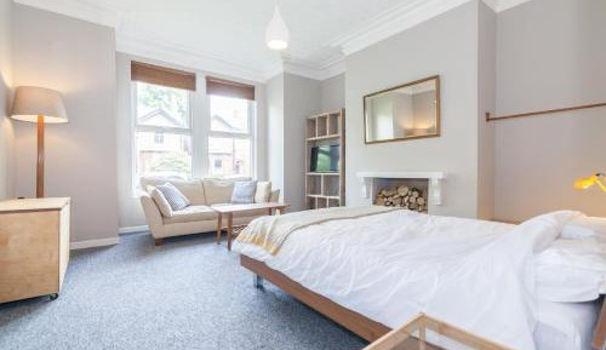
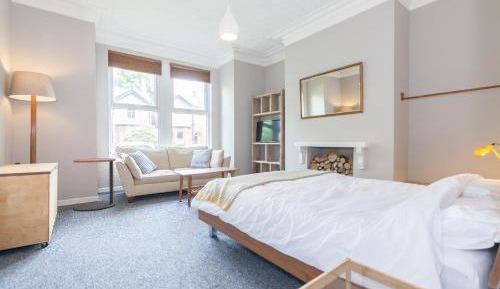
+ side table [72,157,117,212]
